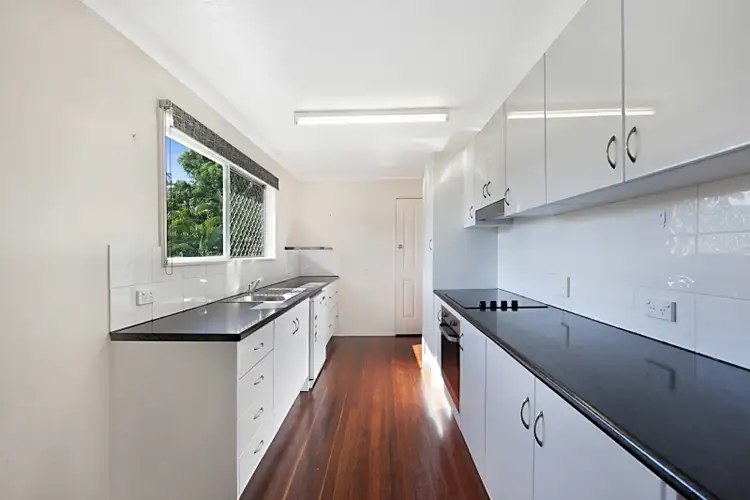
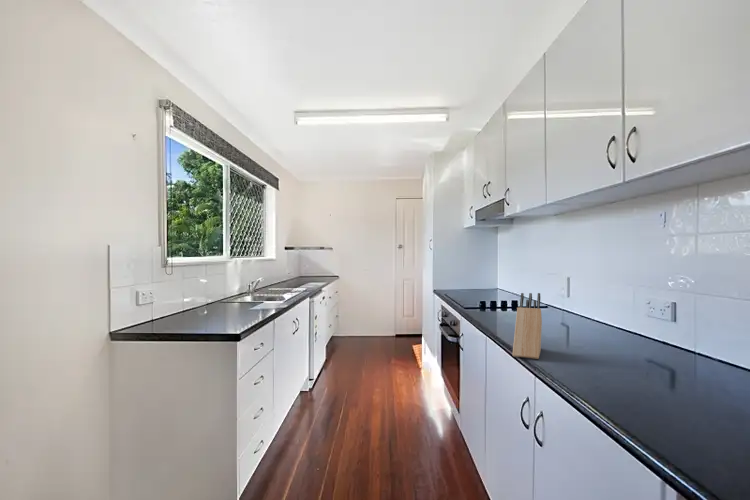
+ knife block [512,292,543,360]
